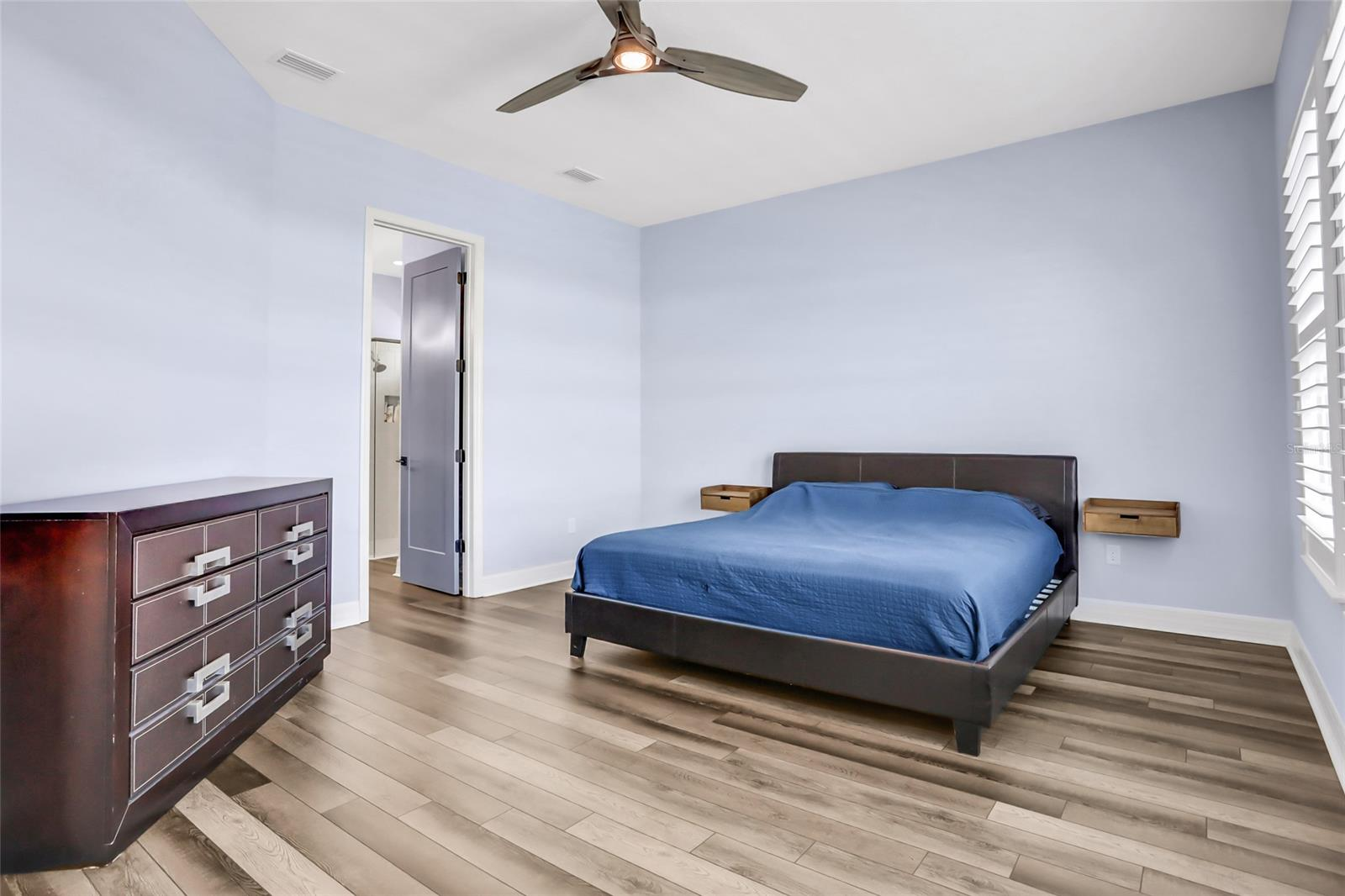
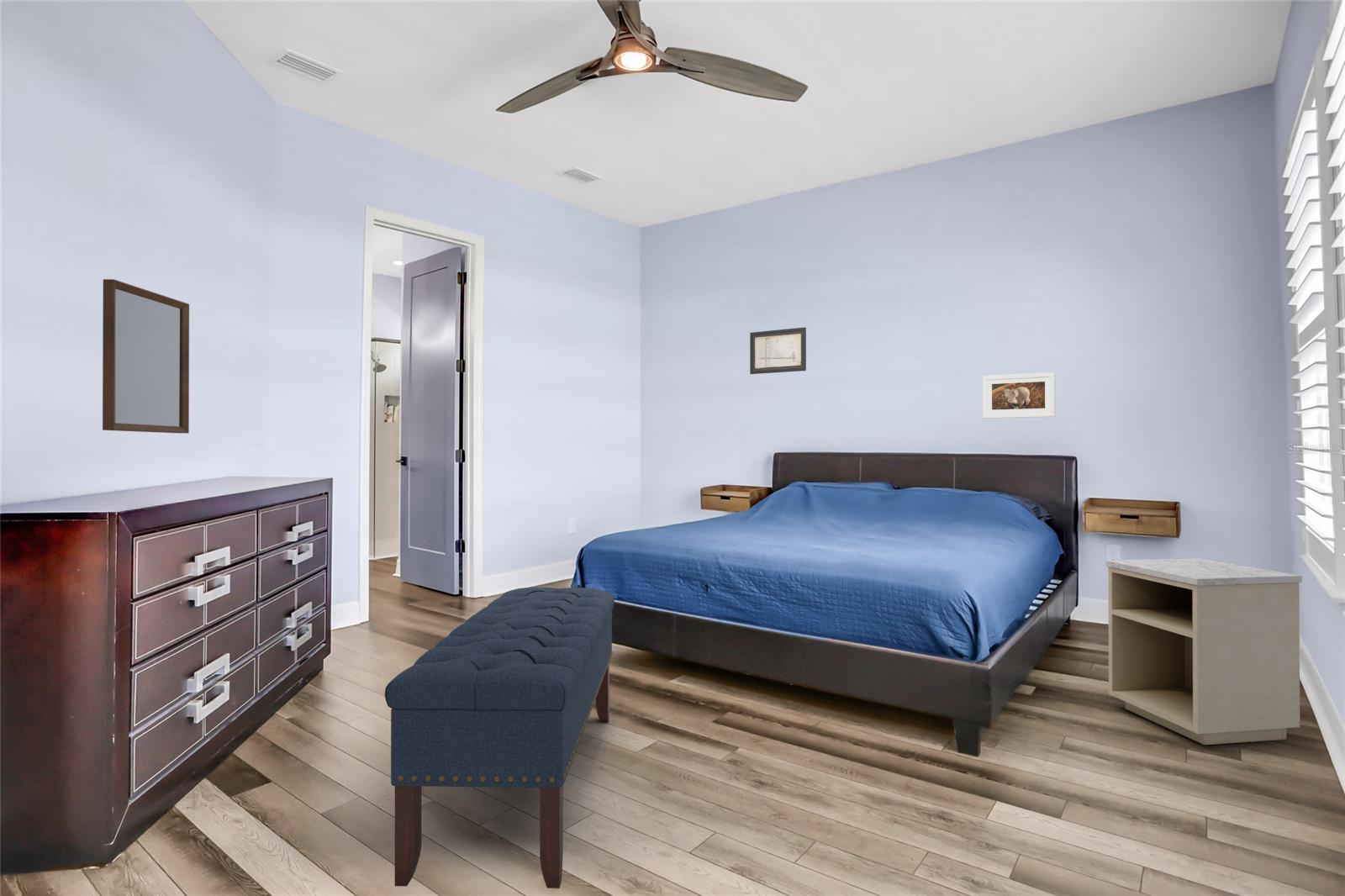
+ bench [384,587,615,889]
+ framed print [982,372,1056,419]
+ nightstand [1105,557,1303,746]
+ wall art [749,326,807,375]
+ home mirror [102,278,190,434]
